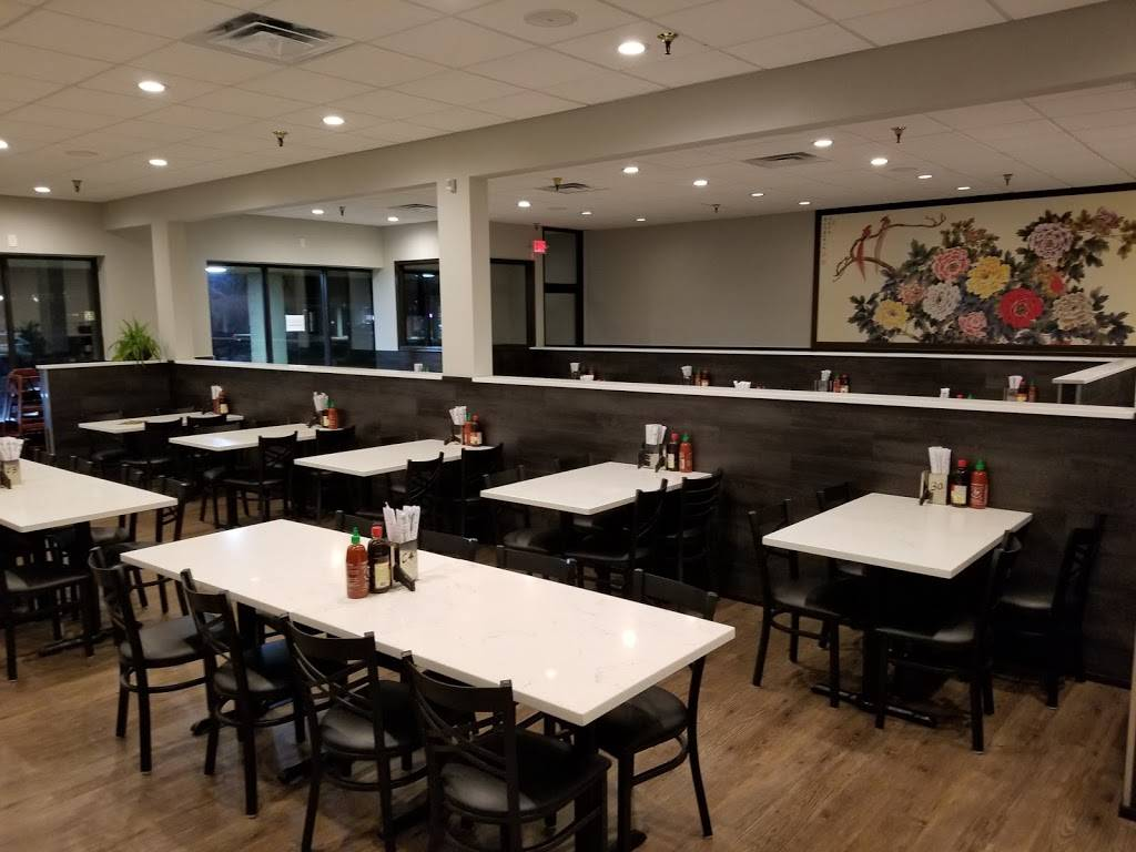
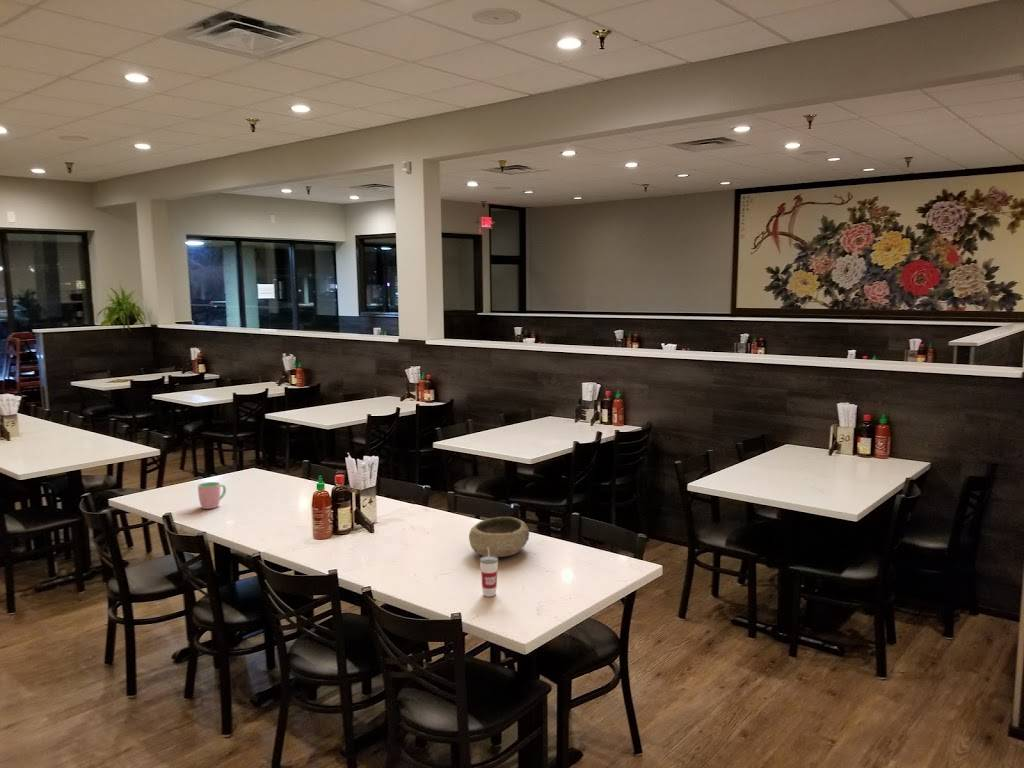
+ cup [197,481,227,510]
+ cup [479,547,499,598]
+ bowl [468,516,530,558]
